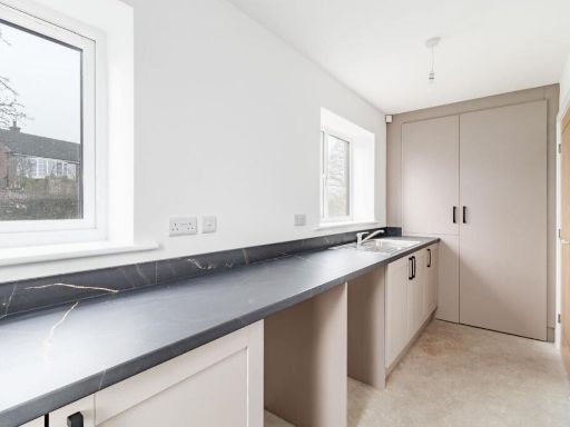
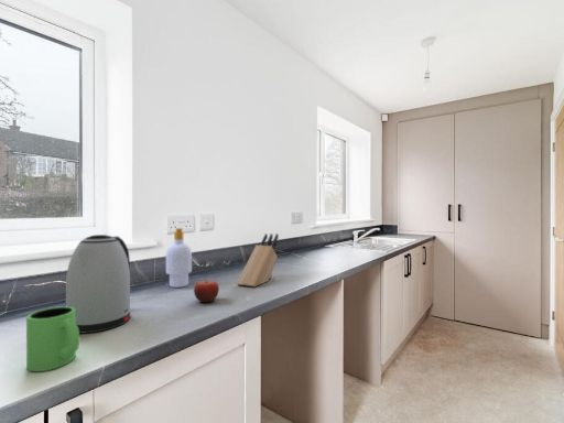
+ fruit [193,278,220,303]
+ kettle [65,234,132,334]
+ soap bottle [165,227,193,289]
+ mug [25,305,80,372]
+ knife block [236,232,280,288]
